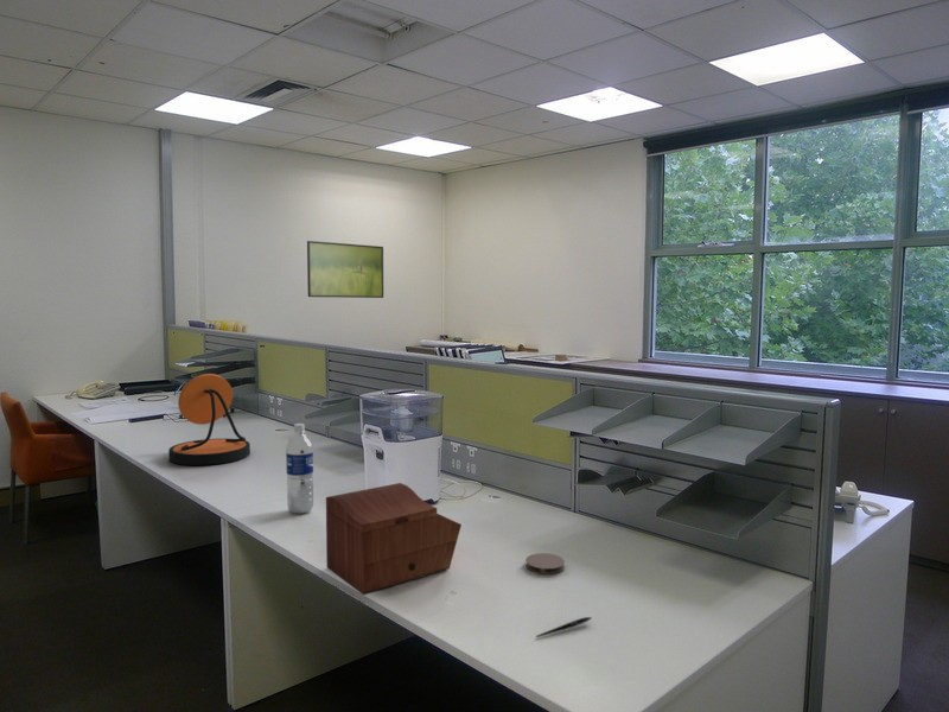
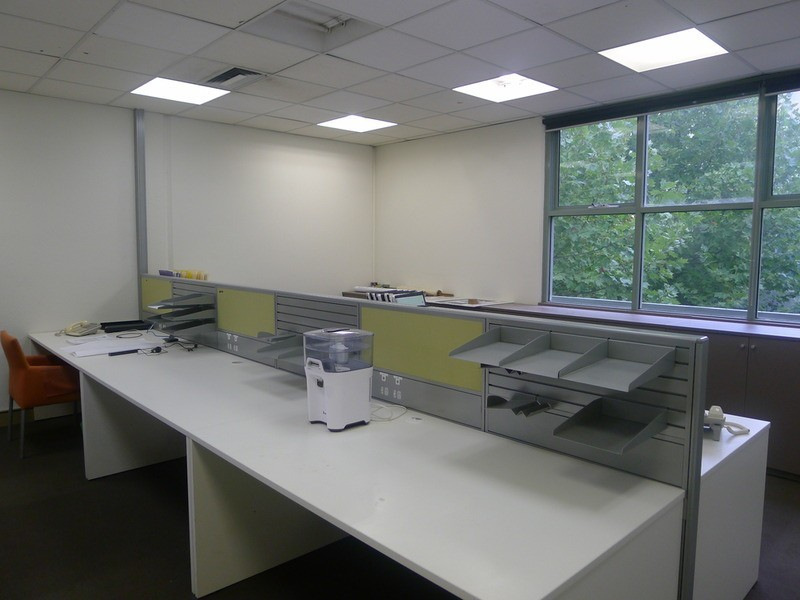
- coaster [524,552,566,576]
- water bottle [285,422,314,515]
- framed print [306,240,384,299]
- desk lamp [167,373,251,466]
- sewing box [325,482,463,596]
- pen [535,616,593,638]
